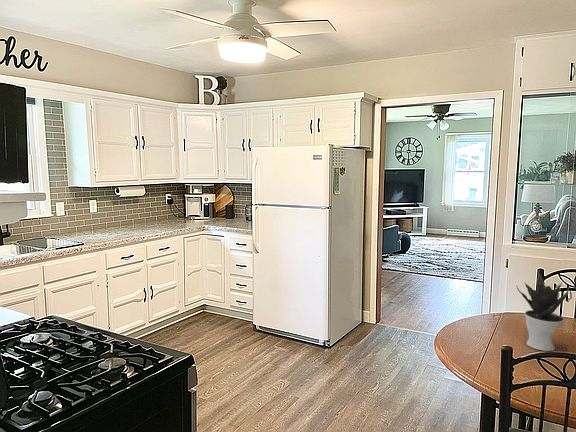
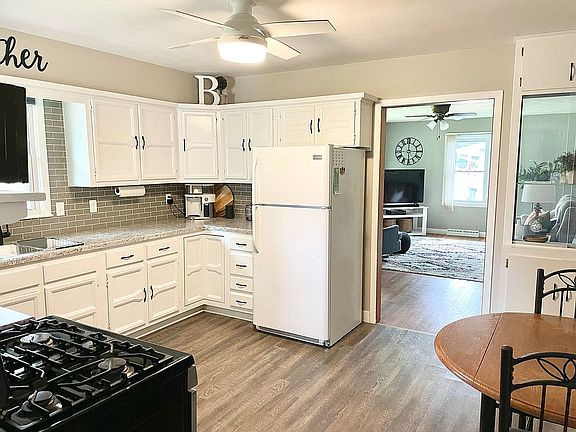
- potted plant [515,274,570,352]
